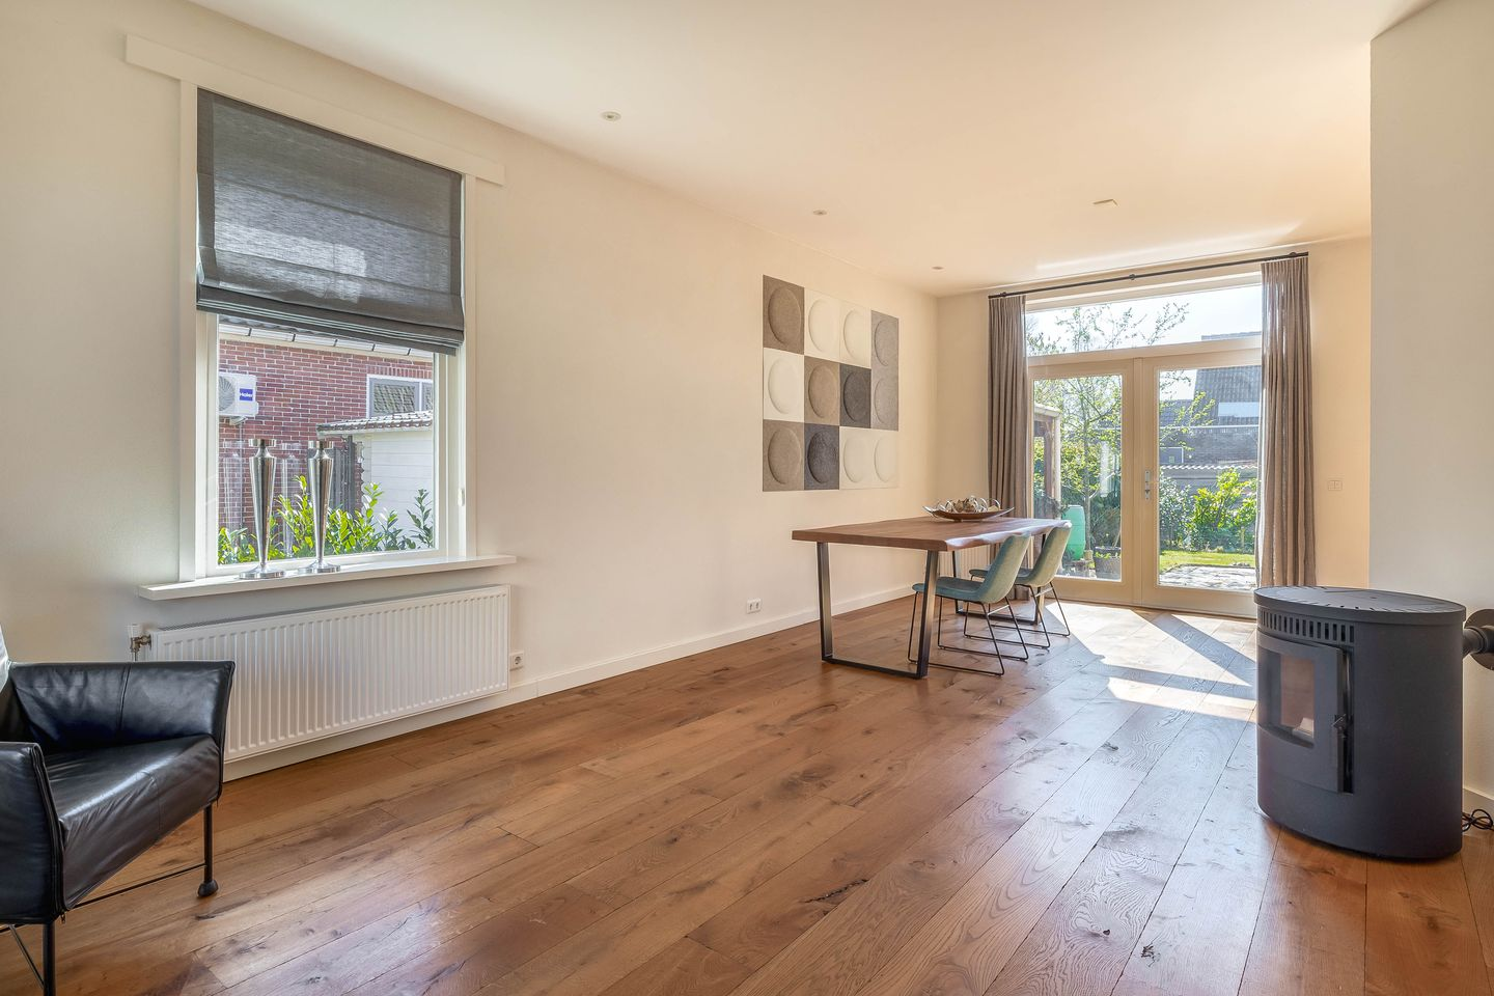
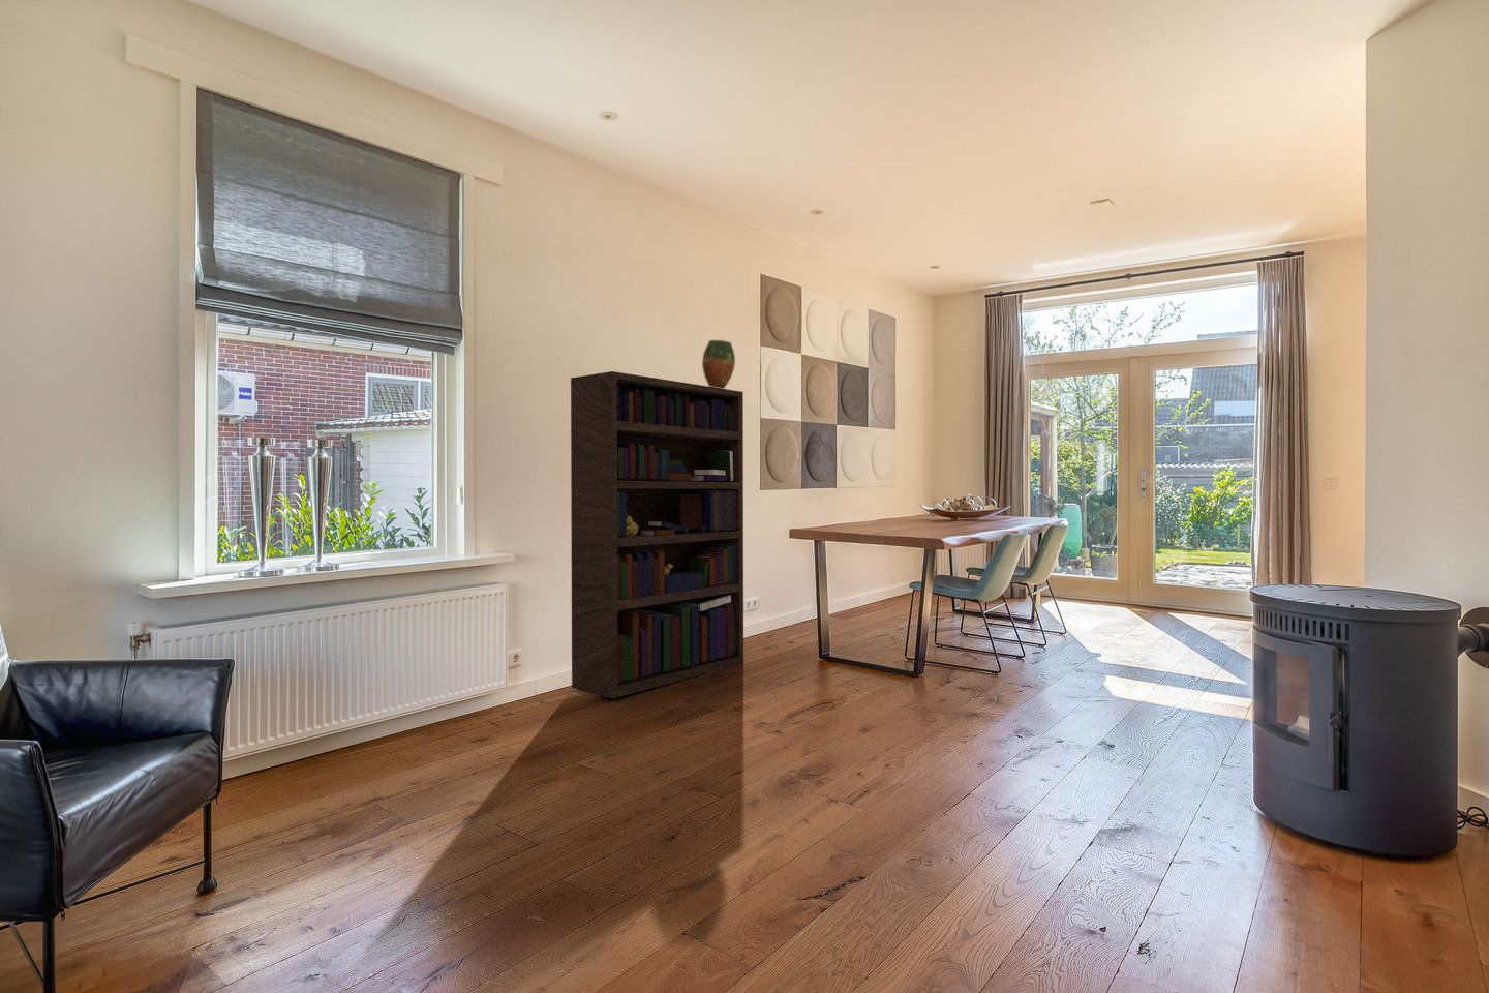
+ bookcase [569,370,744,699]
+ vase [701,339,737,389]
